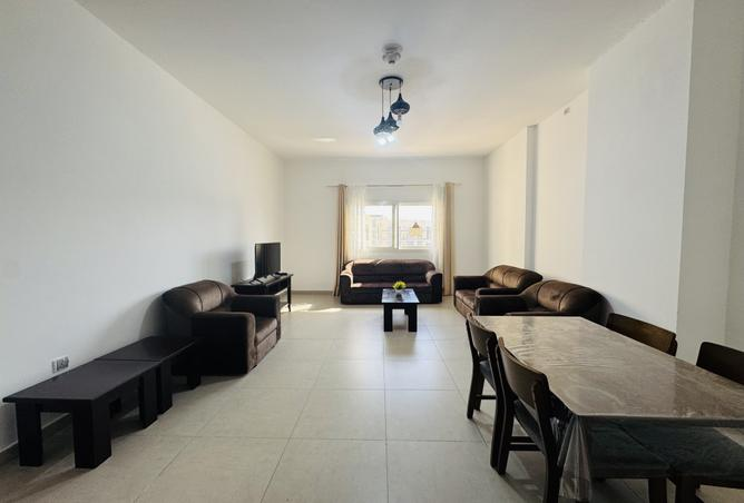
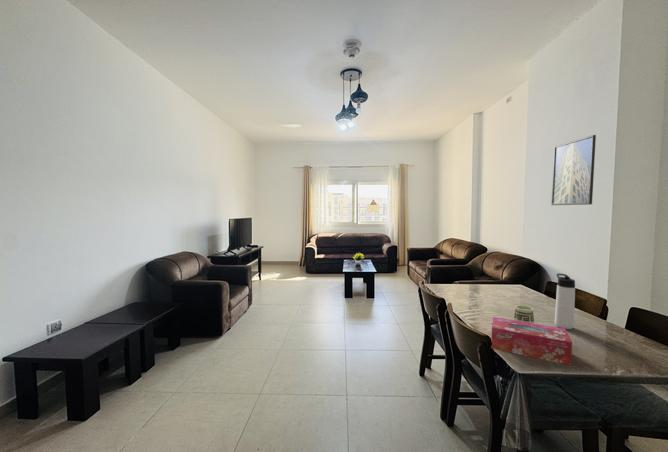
+ cup [513,304,535,324]
+ tissue box [490,316,573,366]
+ thermos bottle [554,273,576,330]
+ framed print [550,134,597,206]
